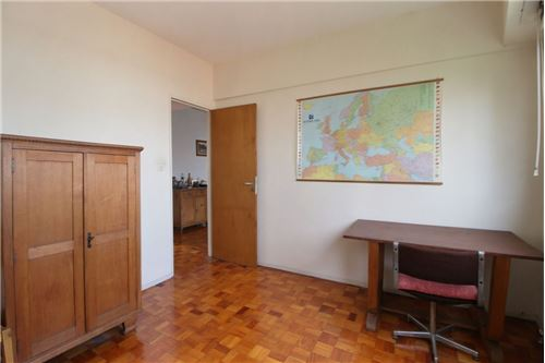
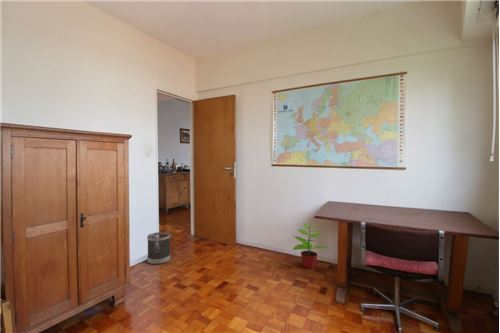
+ wastebasket [146,231,171,265]
+ potted plant [292,222,329,269]
